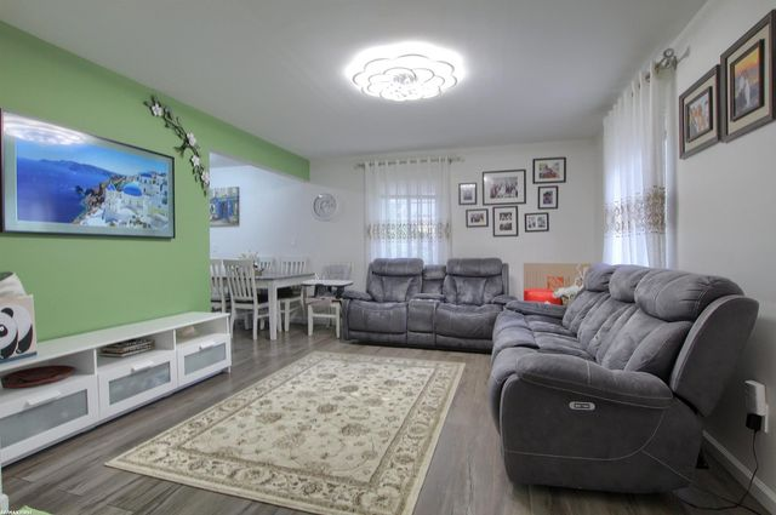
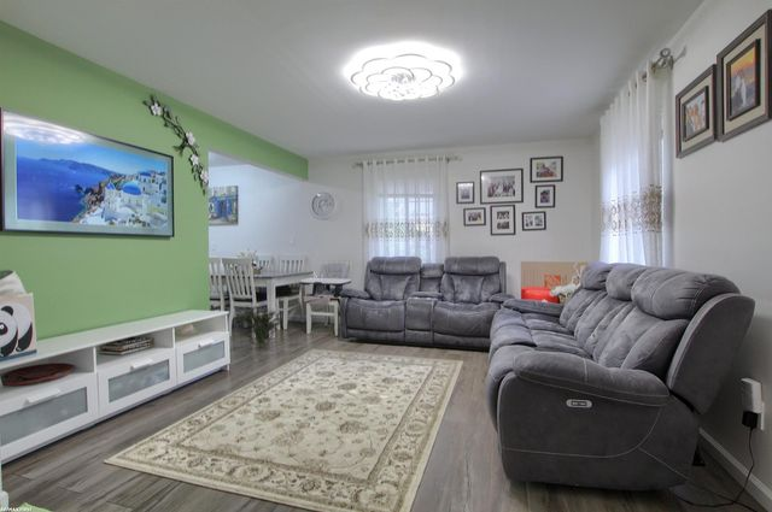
+ decorative plant [232,306,283,351]
